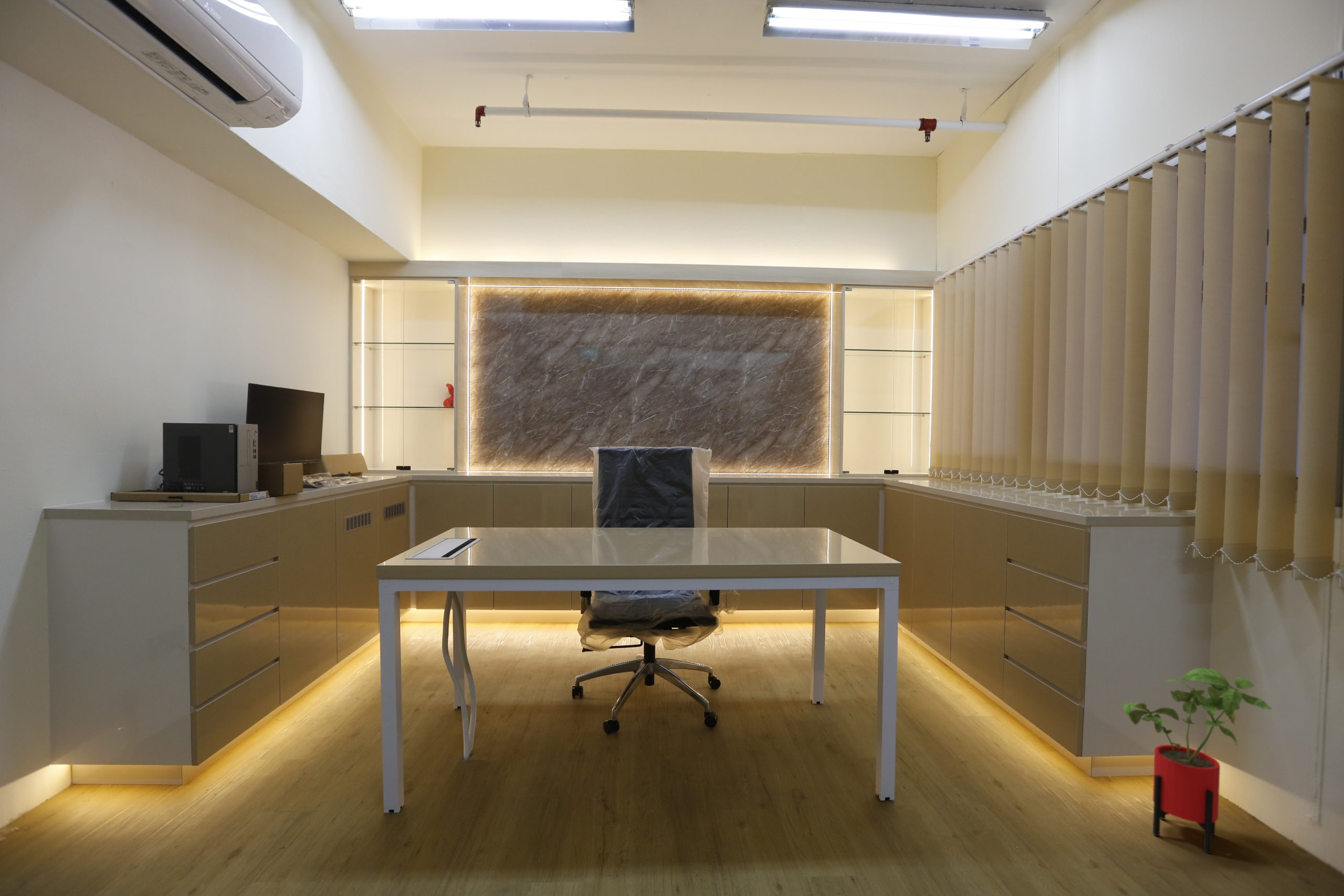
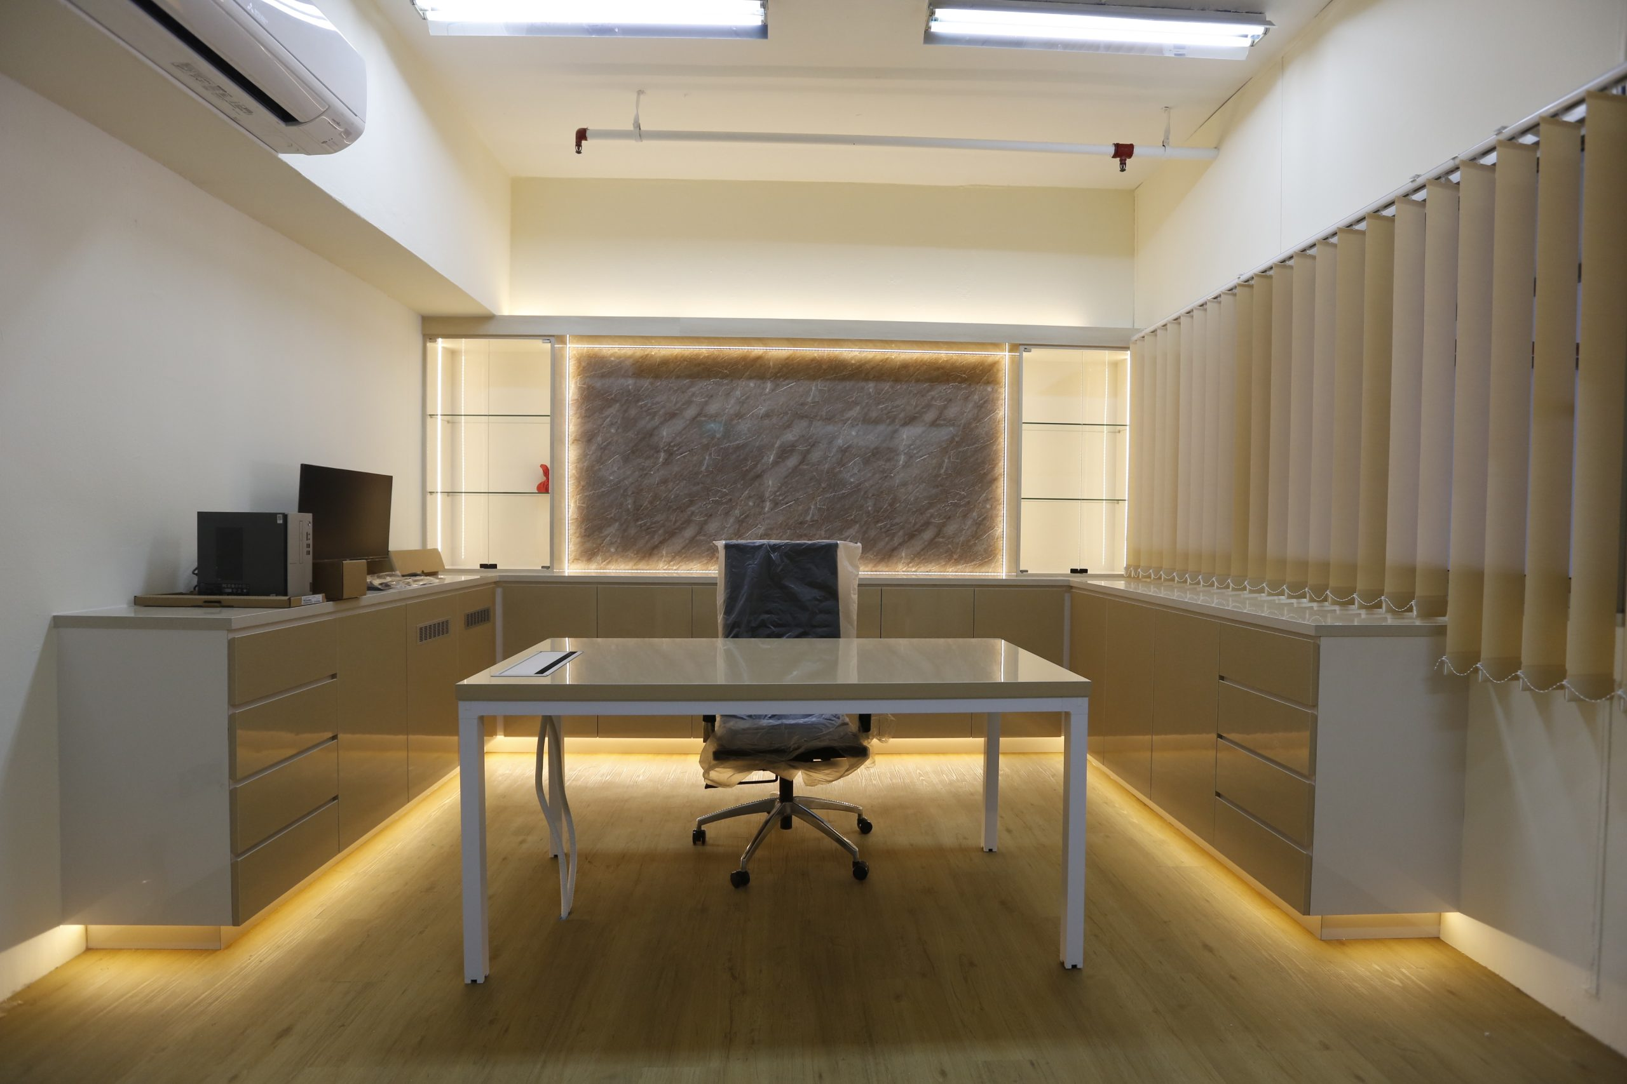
- house plant [1123,668,1273,854]
